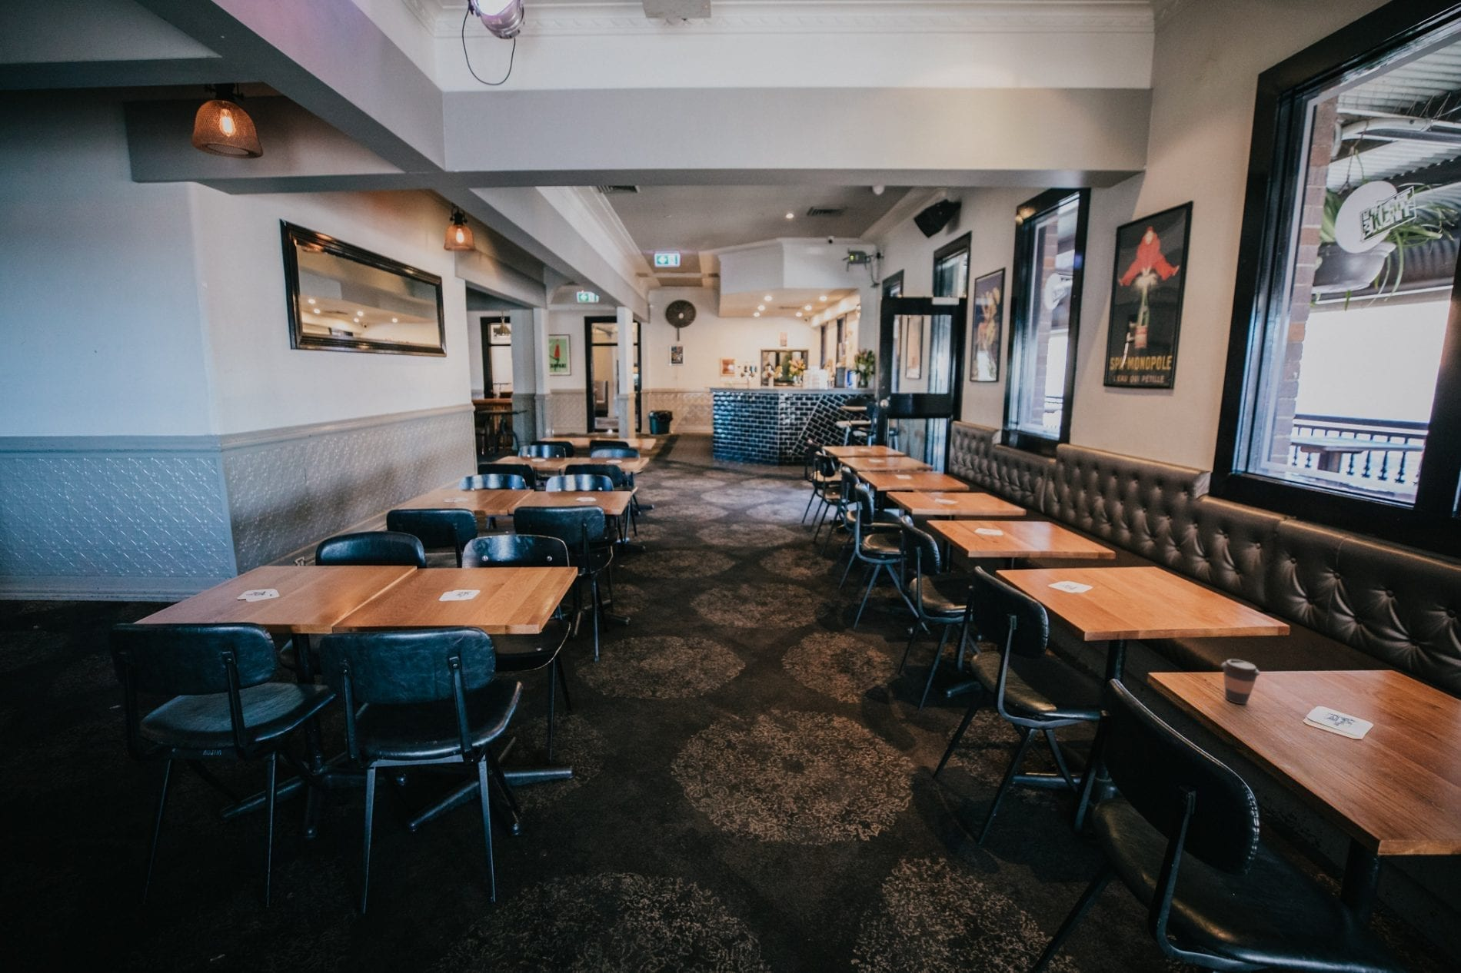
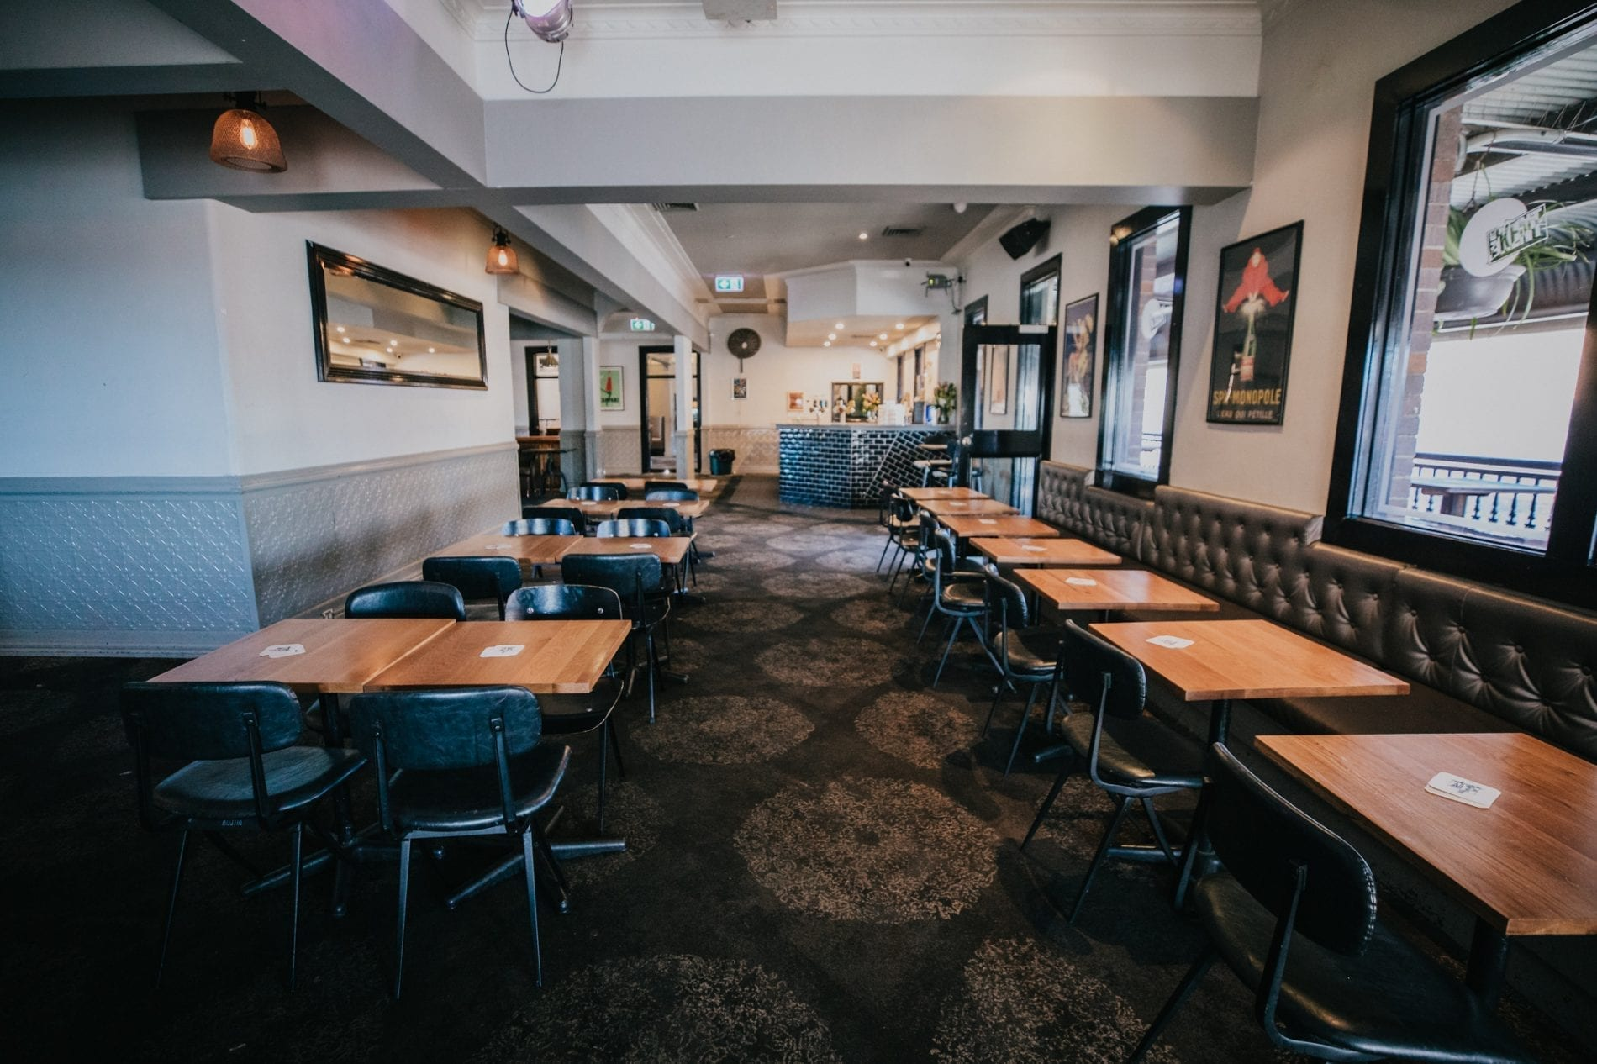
- coffee cup [1220,659,1261,705]
